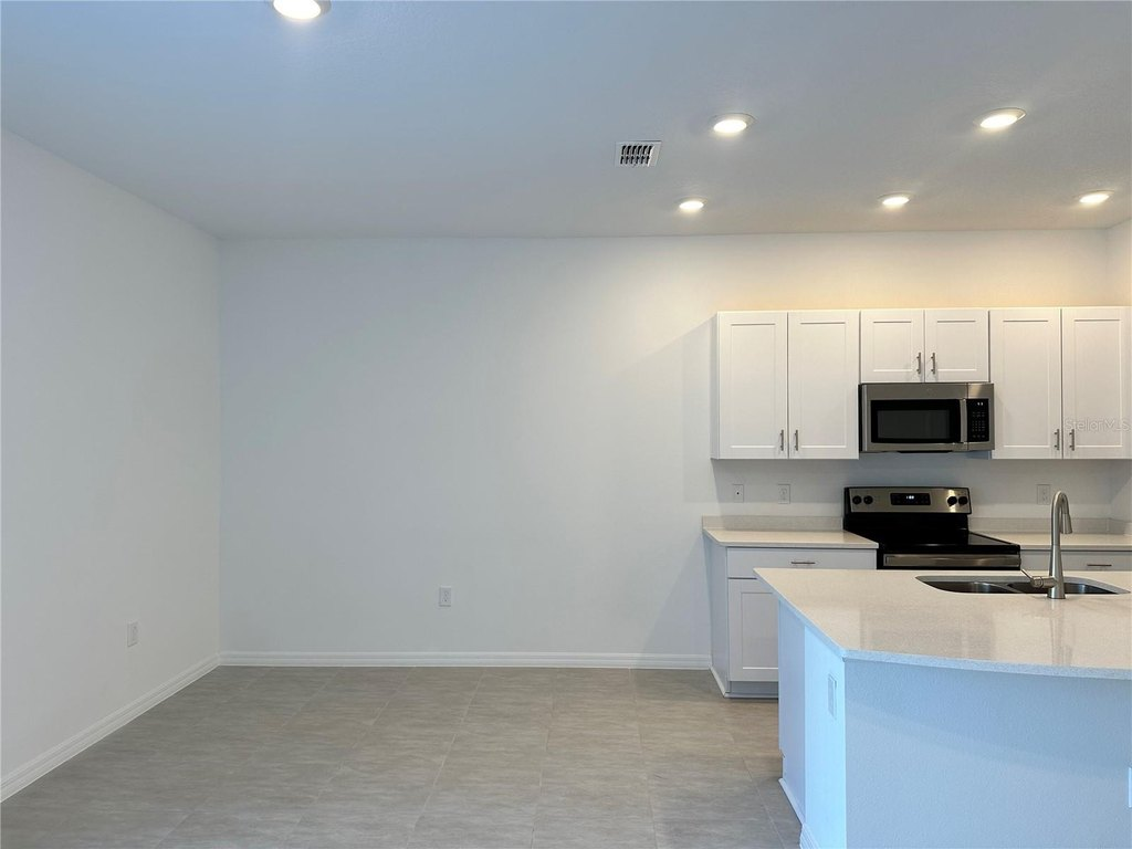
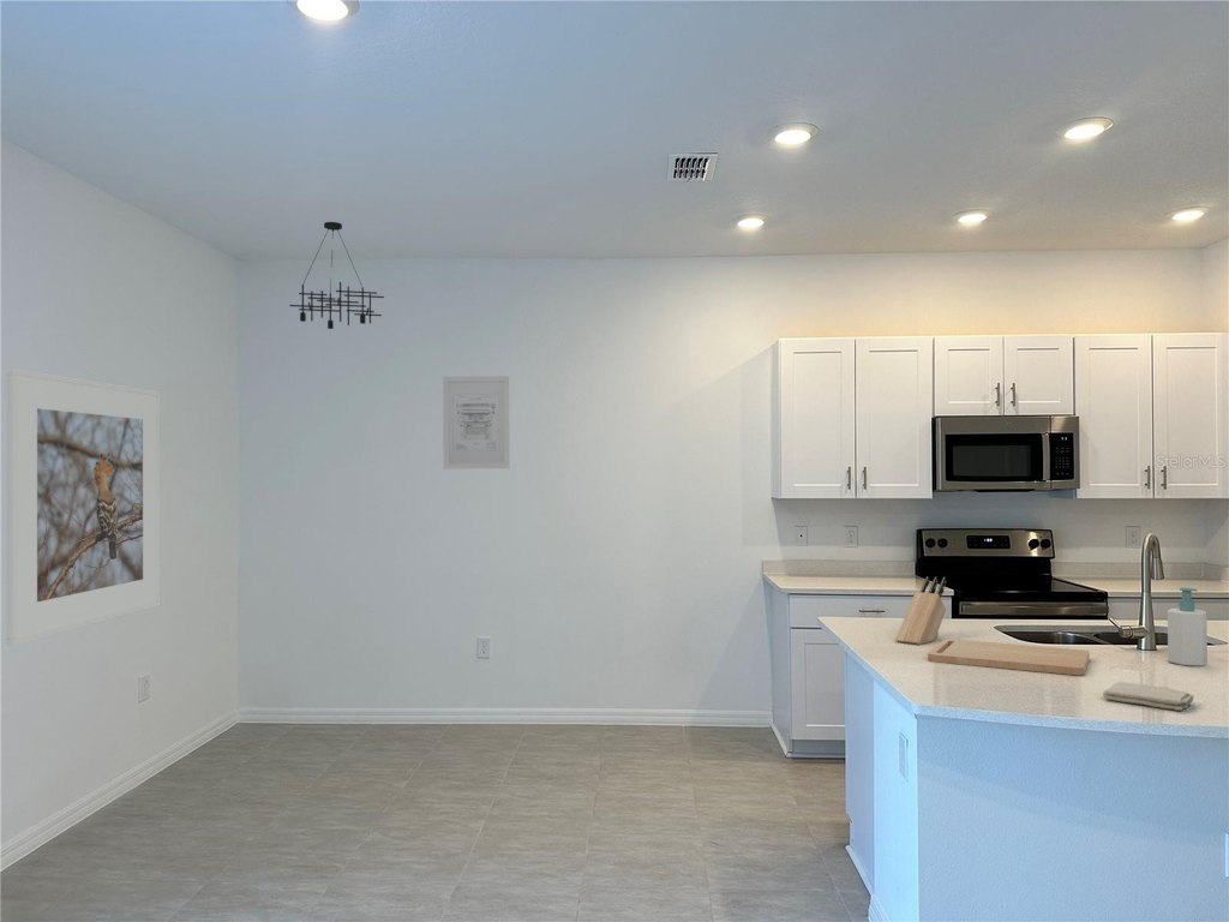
+ chandelier [288,221,385,330]
+ wall art [442,375,510,471]
+ knife block [894,575,947,646]
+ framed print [6,366,162,647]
+ soap bottle [1167,587,1209,667]
+ cutting board [927,637,1090,676]
+ washcloth [1102,681,1194,712]
